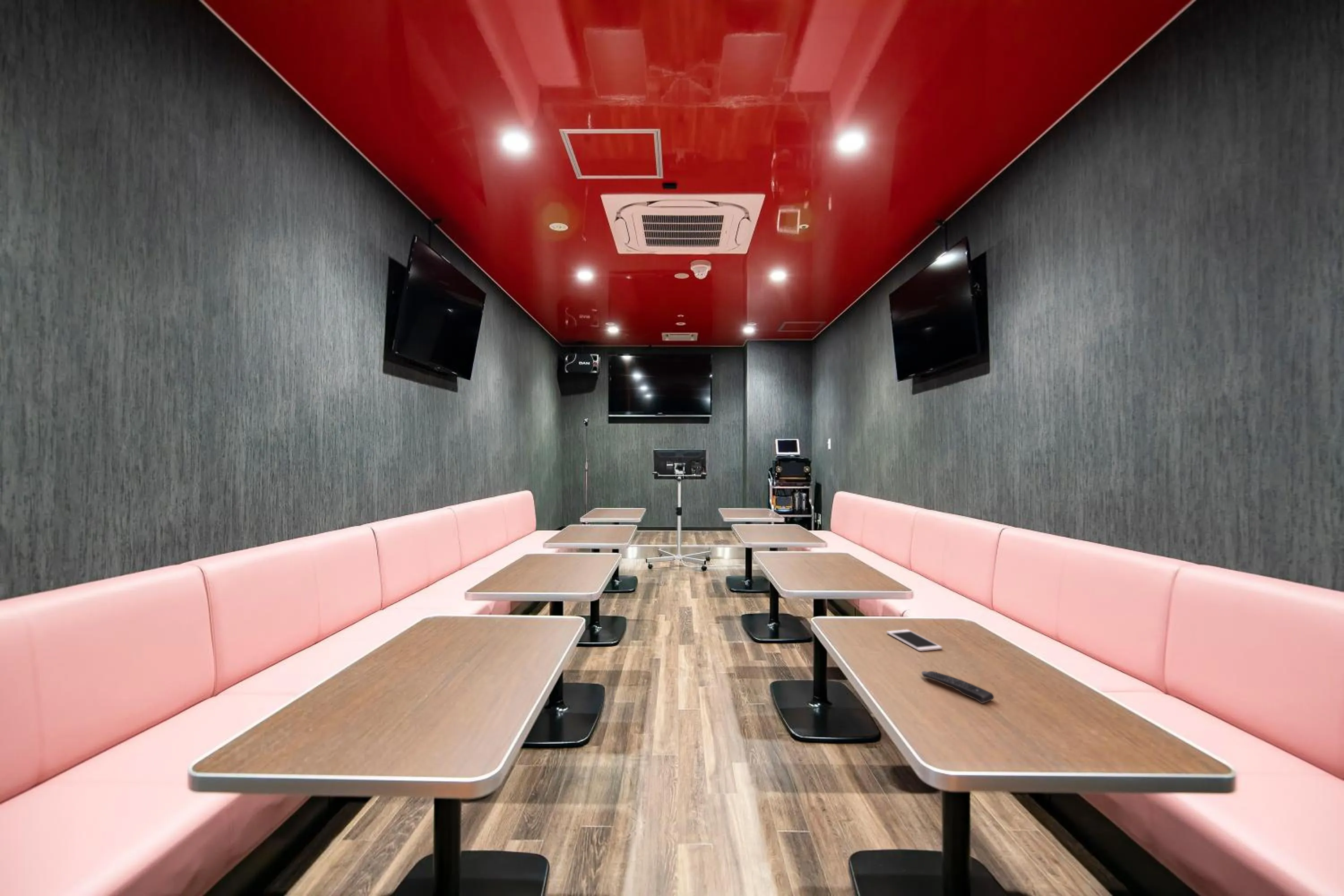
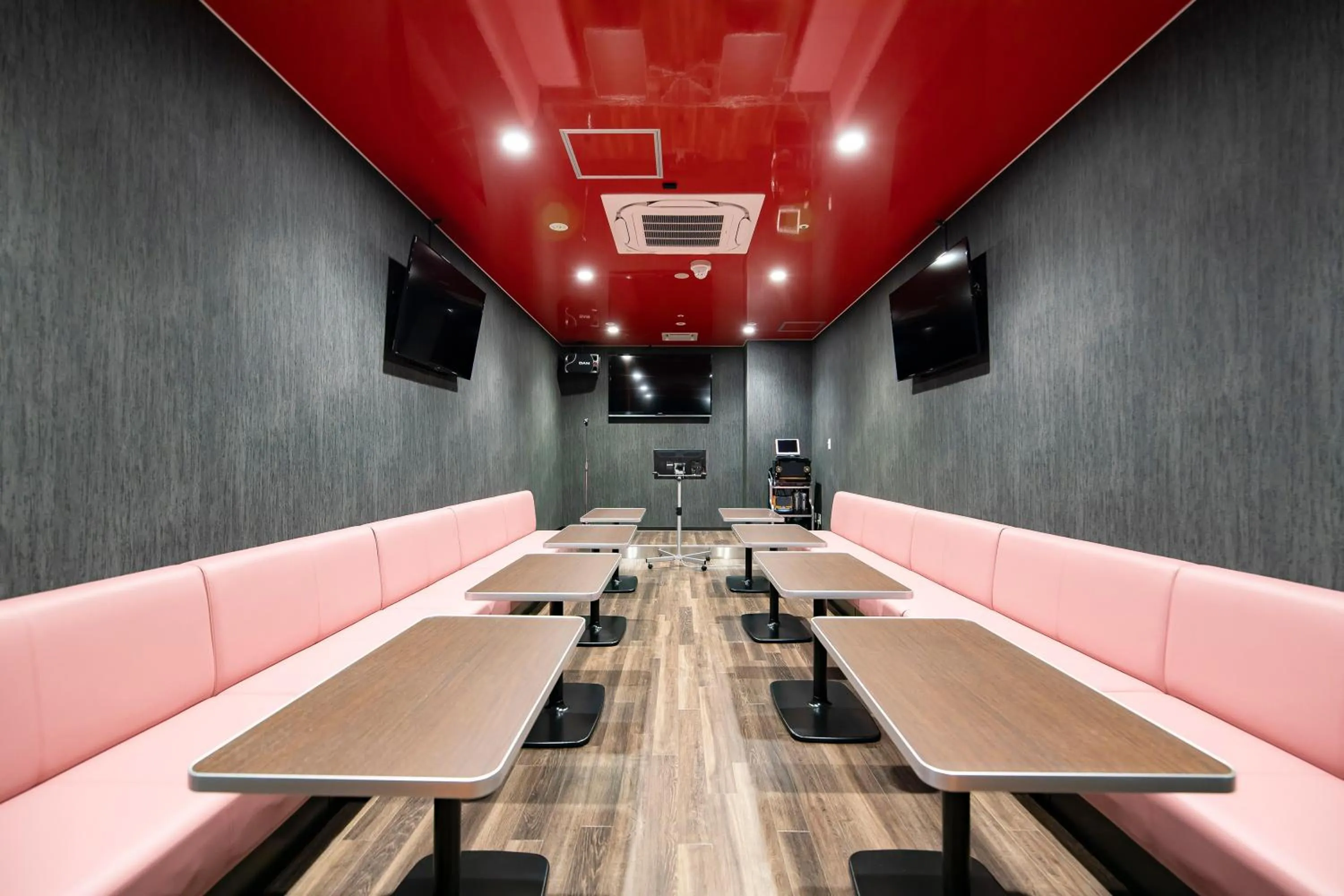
- remote control [921,671,995,704]
- cell phone [886,629,943,652]
